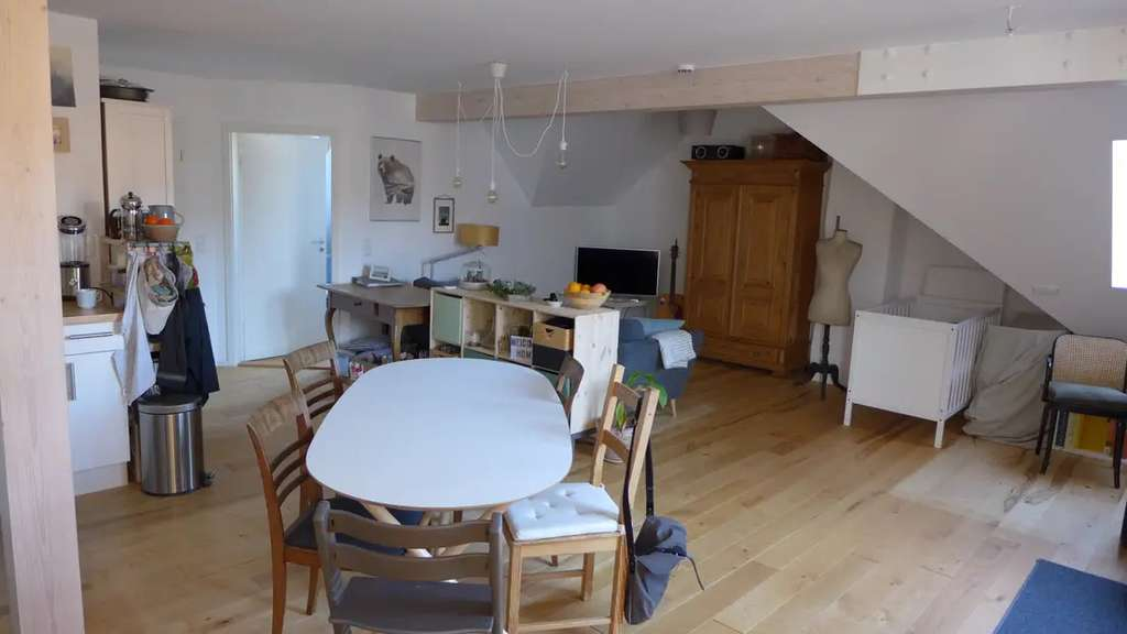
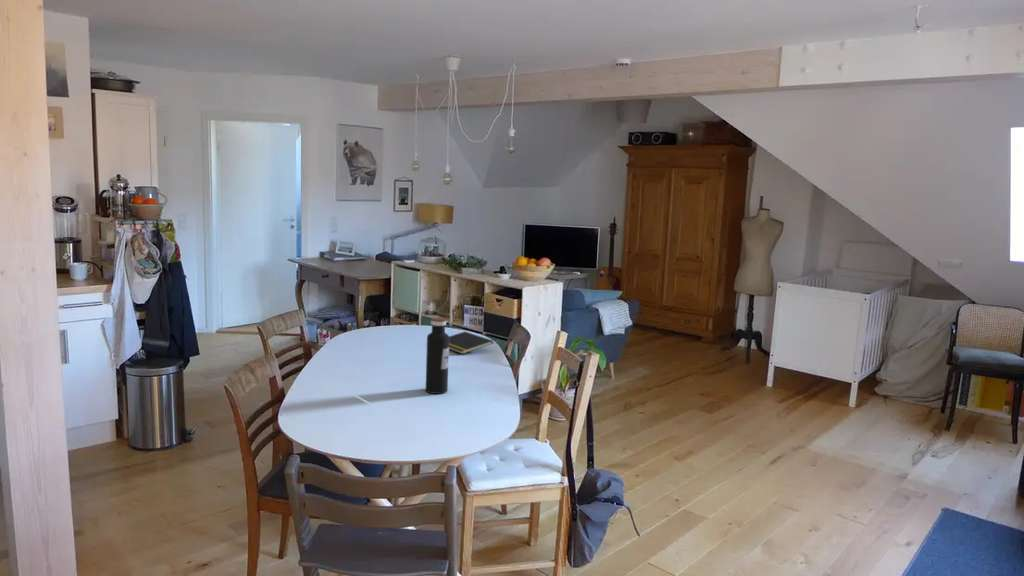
+ notepad [449,331,494,355]
+ water bottle [425,317,450,395]
